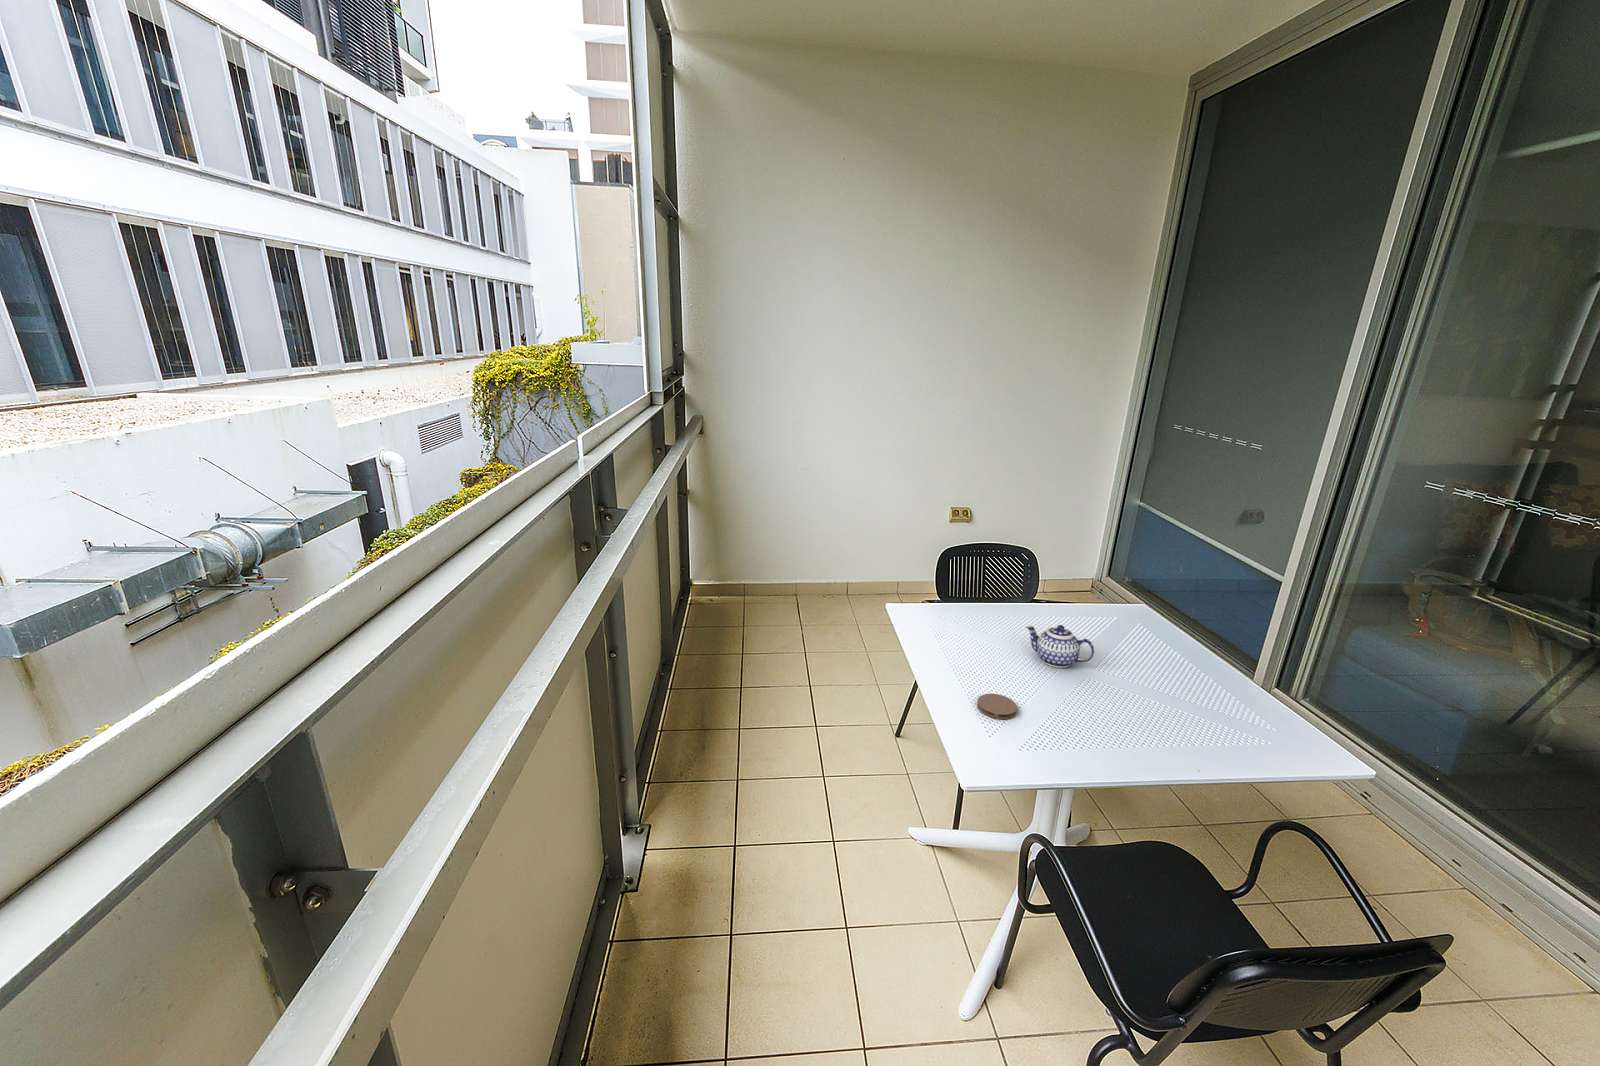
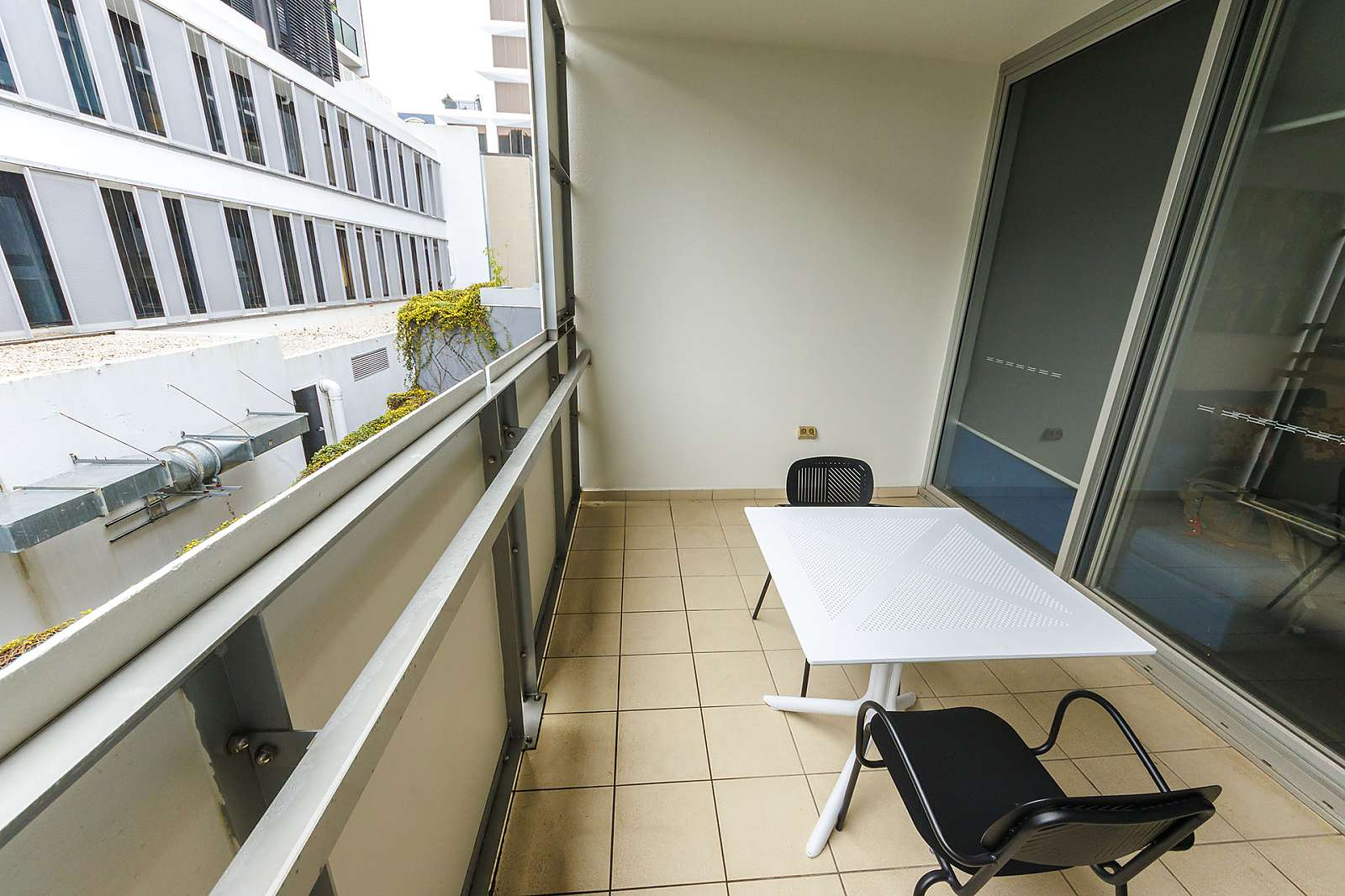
- teapot [1025,623,1094,669]
- coaster [975,692,1018,720]
